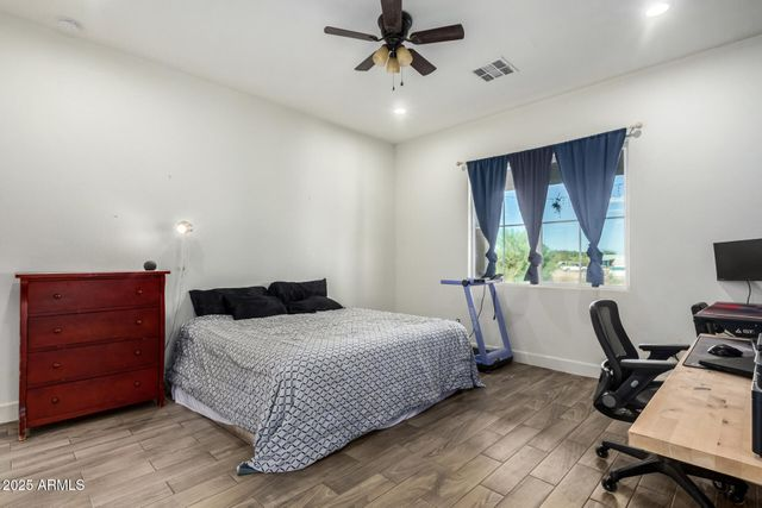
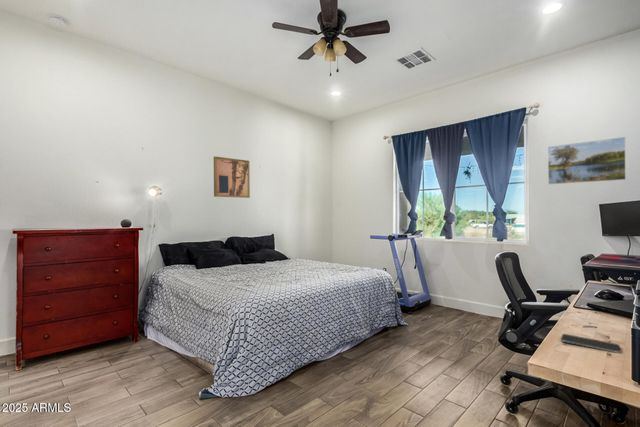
+ wall art [213,155,251,199]
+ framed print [547,136,627,186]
+ smartphone [560,333,621,354]
